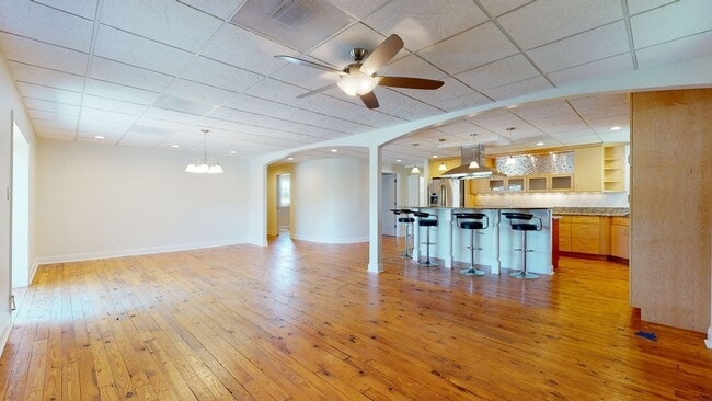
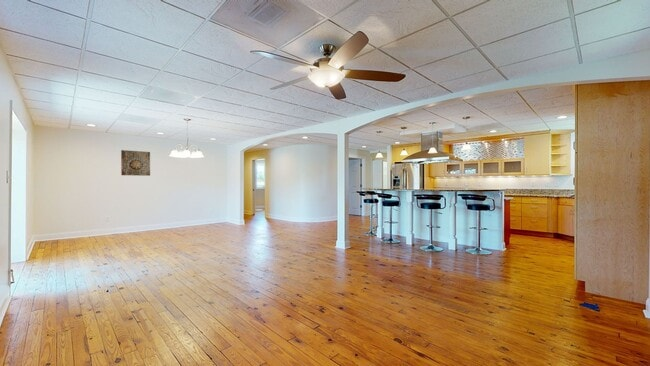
+ wall art [120,149,151,177]
